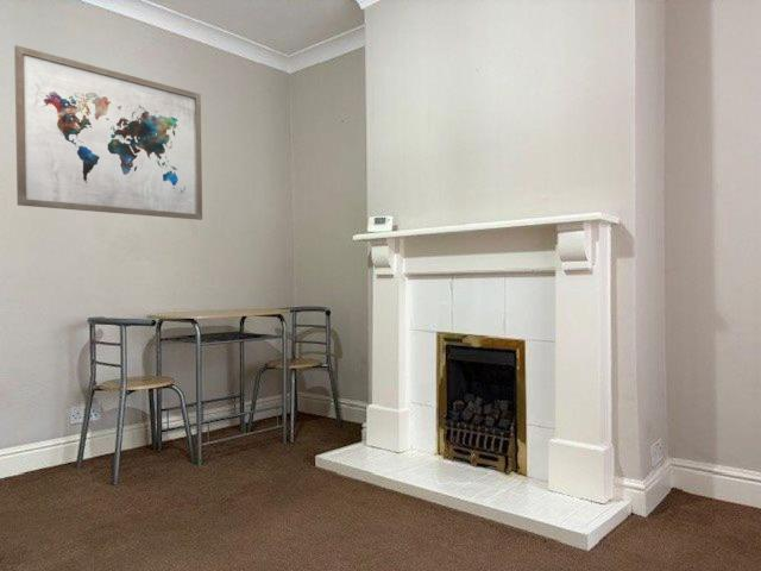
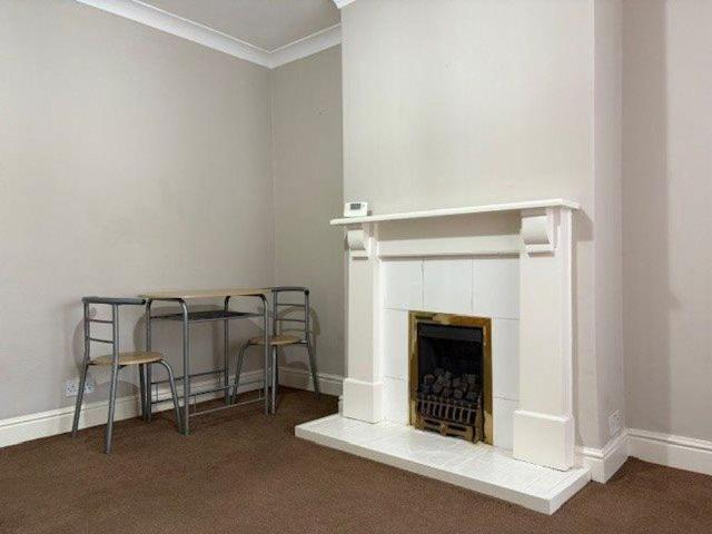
- wall art [13,44,203,221]
